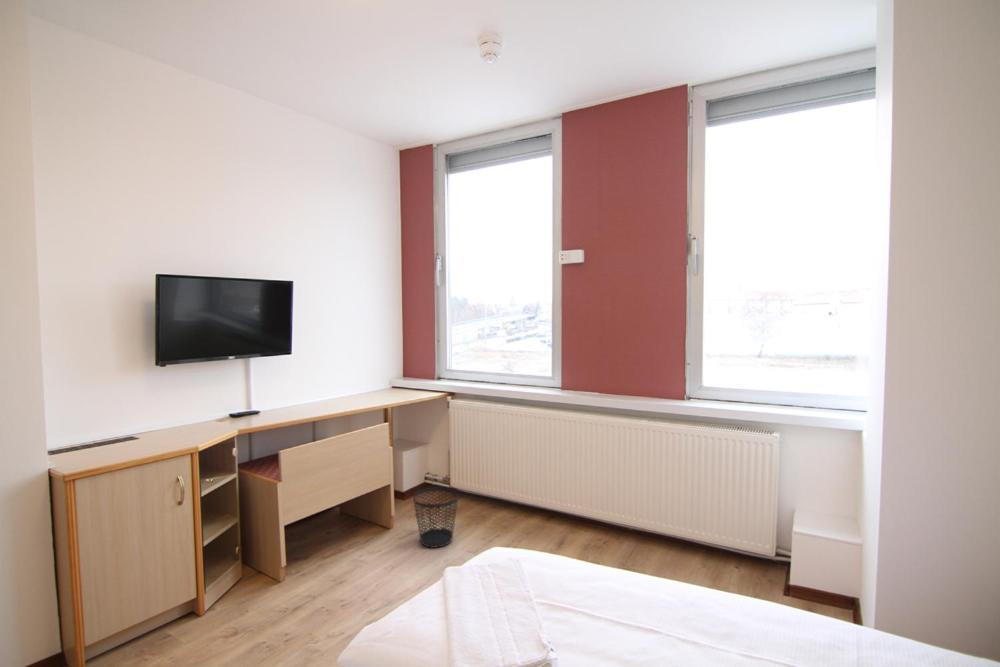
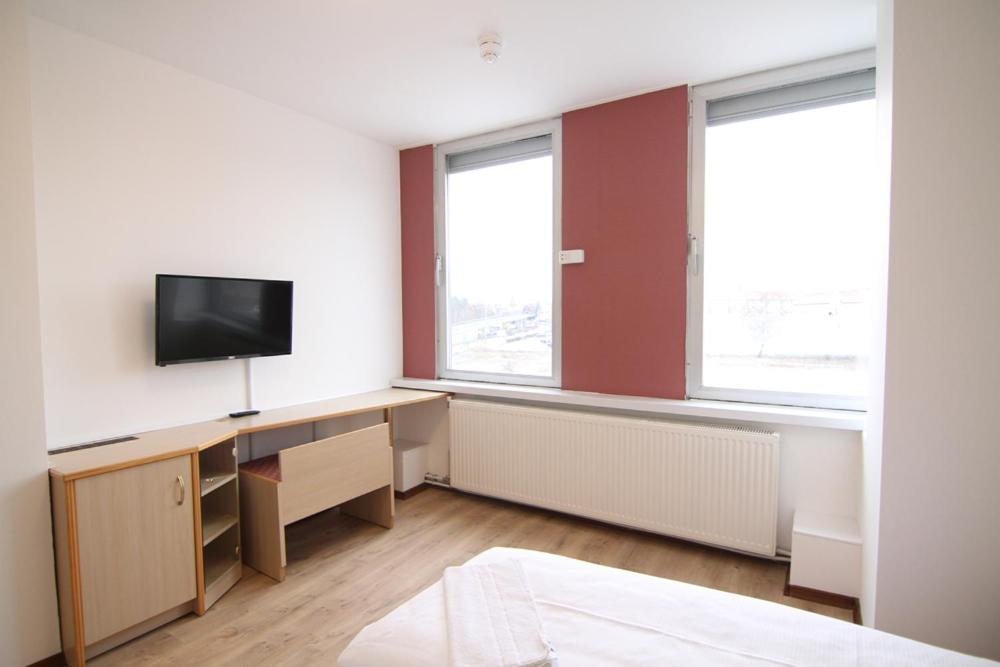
- wastebasket [412,486,460,549]
